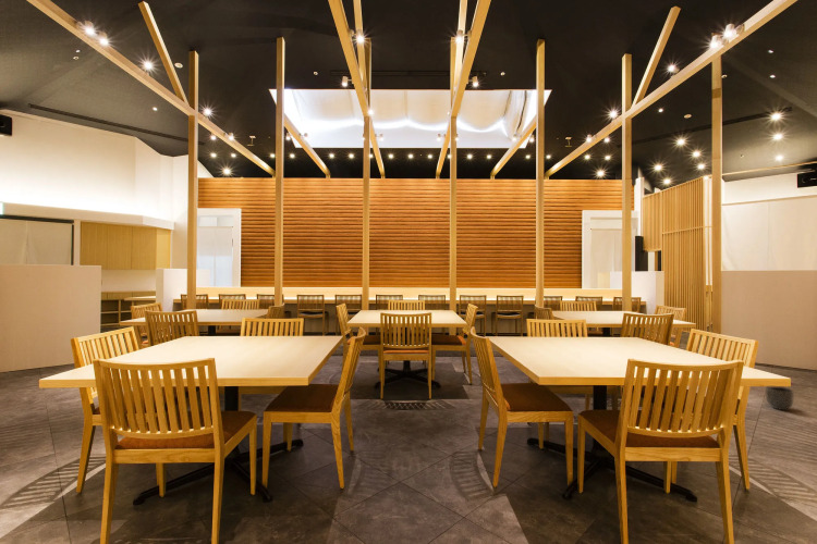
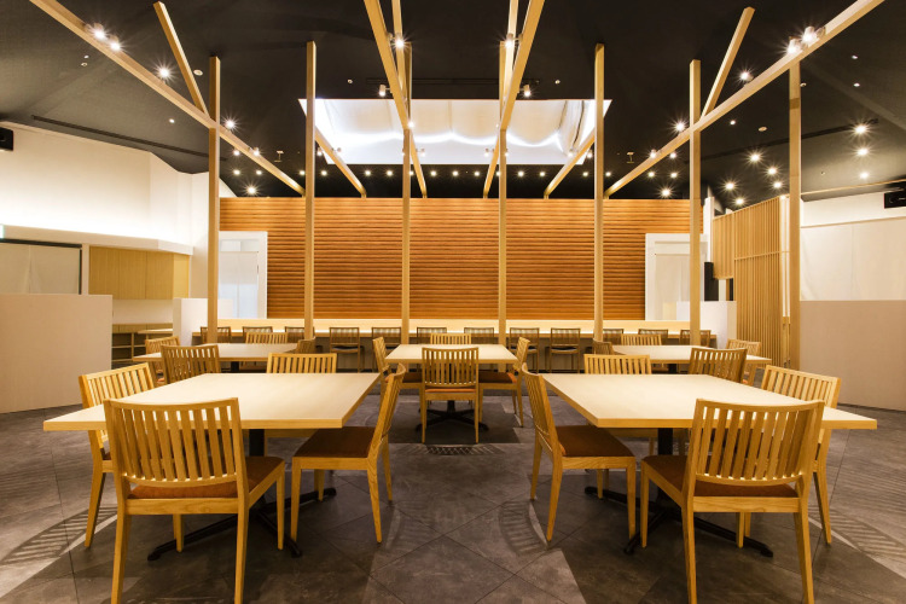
- planter [765,386,795,411]
